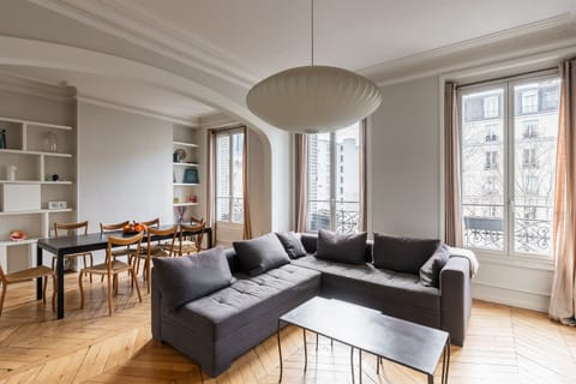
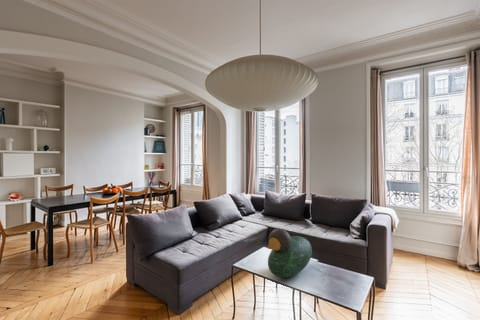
+ decorative bowl [267,228,313,279]
